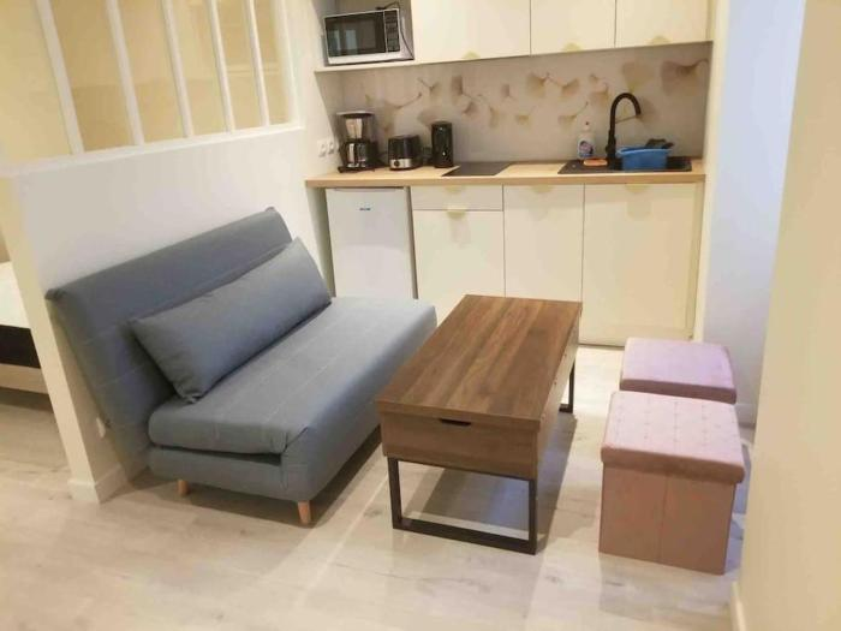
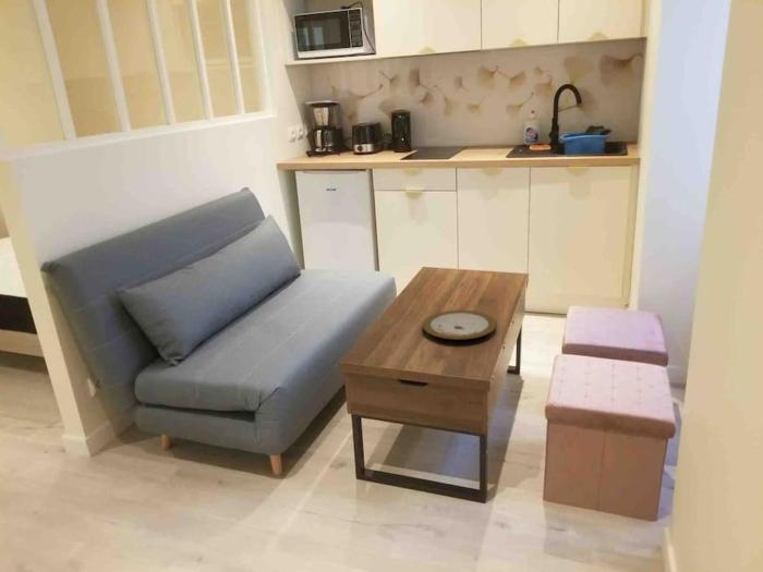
+ plate [422,309,498,341]
